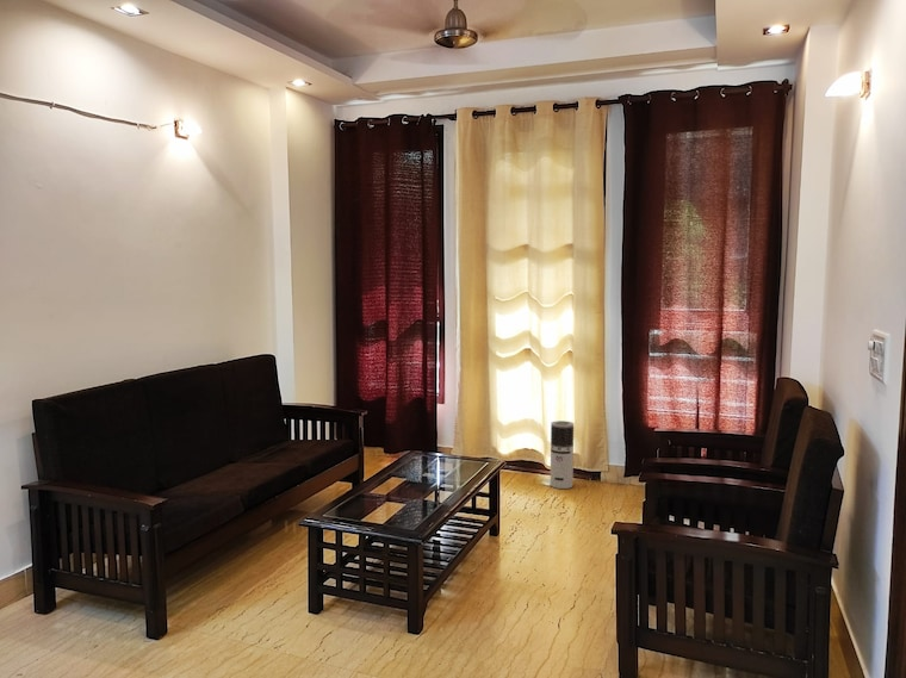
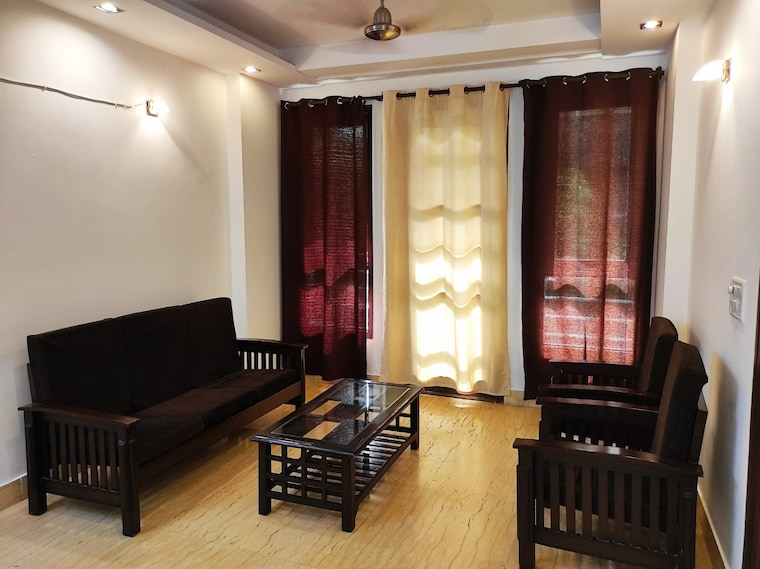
- air purifier [550,419,575,490]
